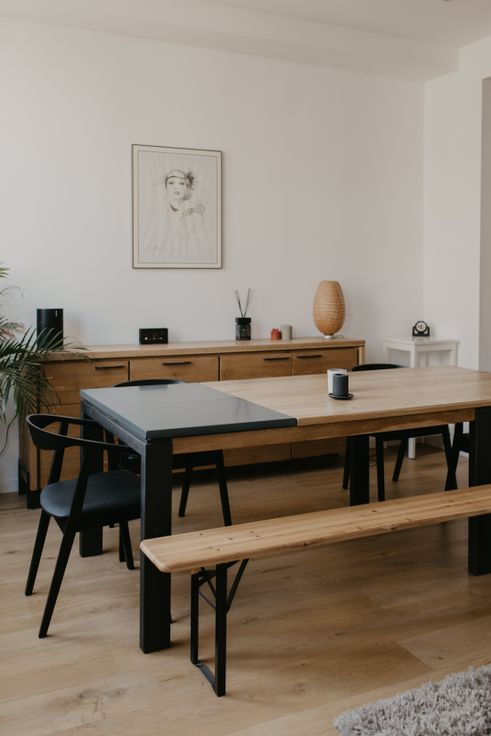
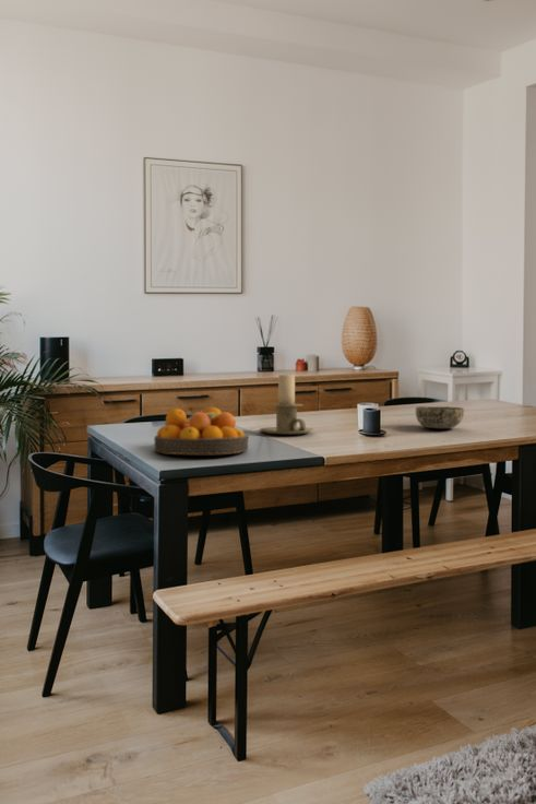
+ bowl [415,405,465,430]
+ fruit bowl [153,406,250,456]
+ candle holder [258,374,314,435]
